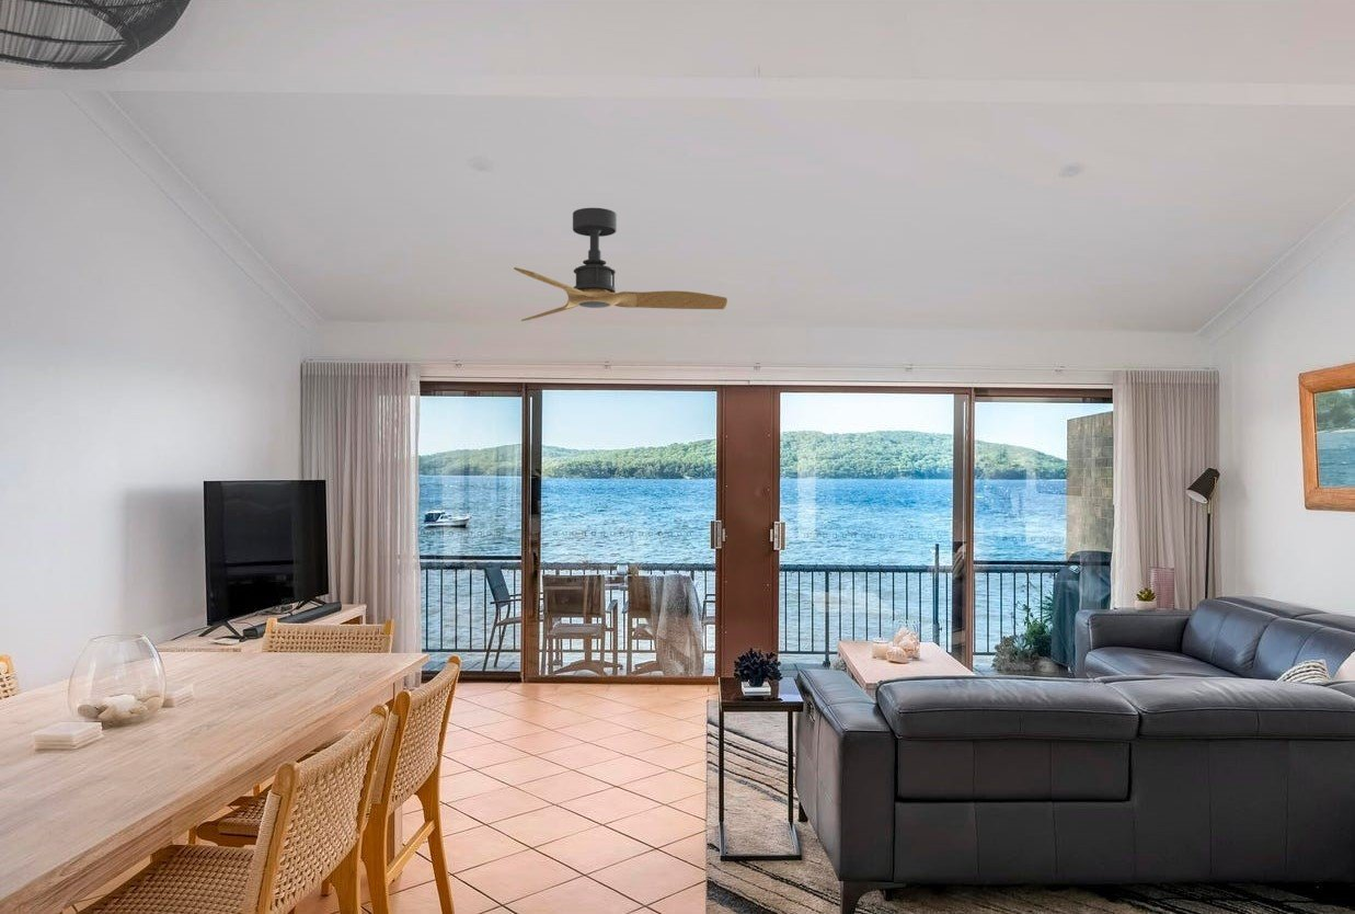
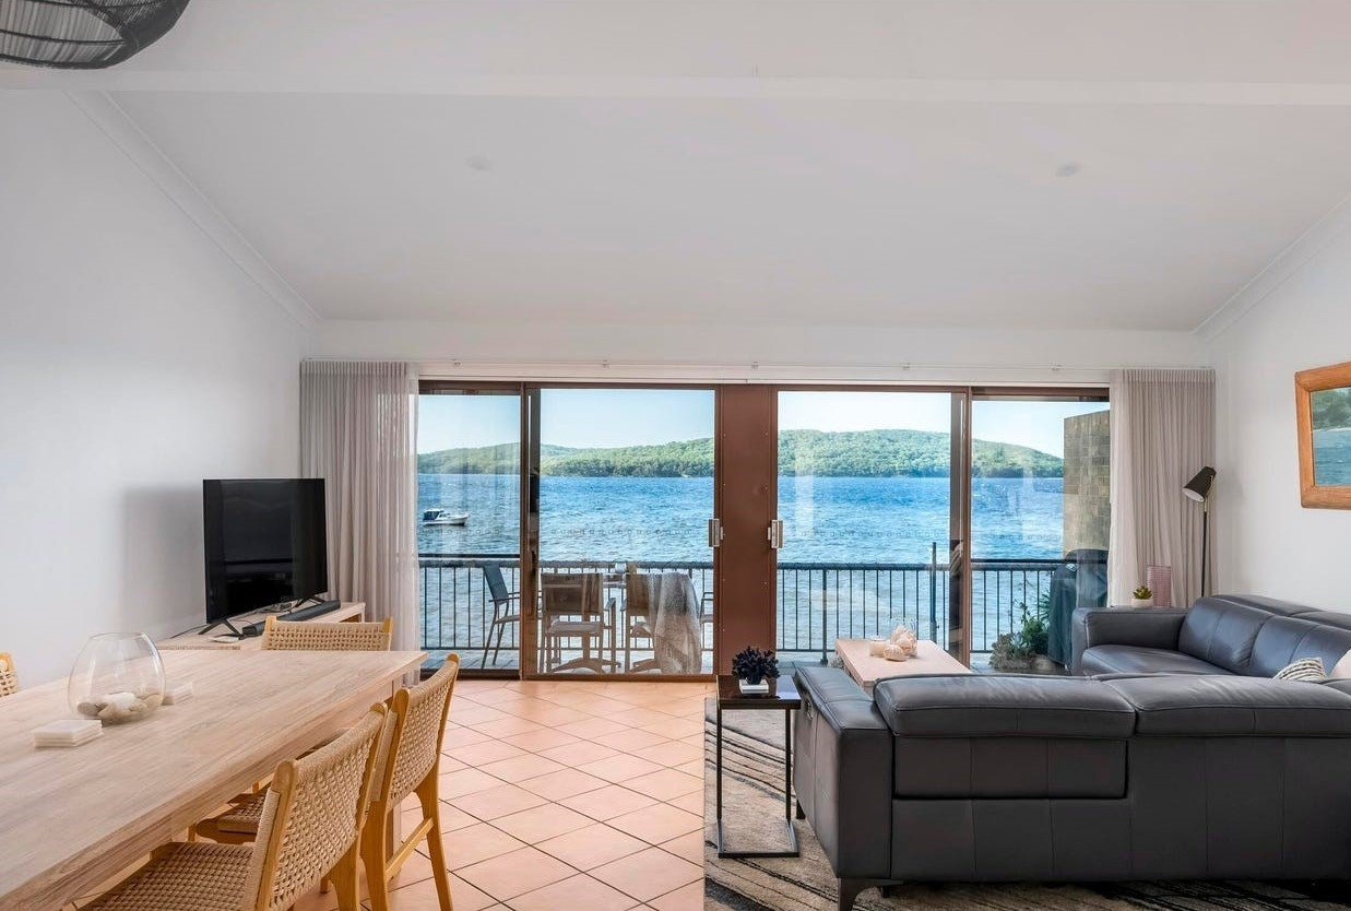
- ceiling fan [513,207,728,322]
